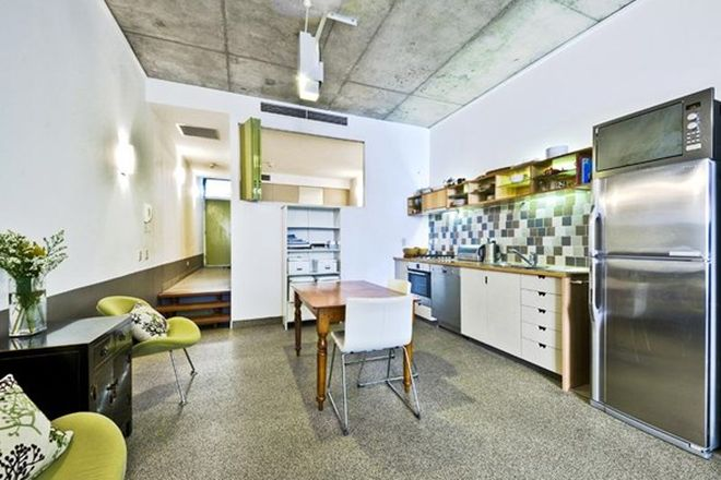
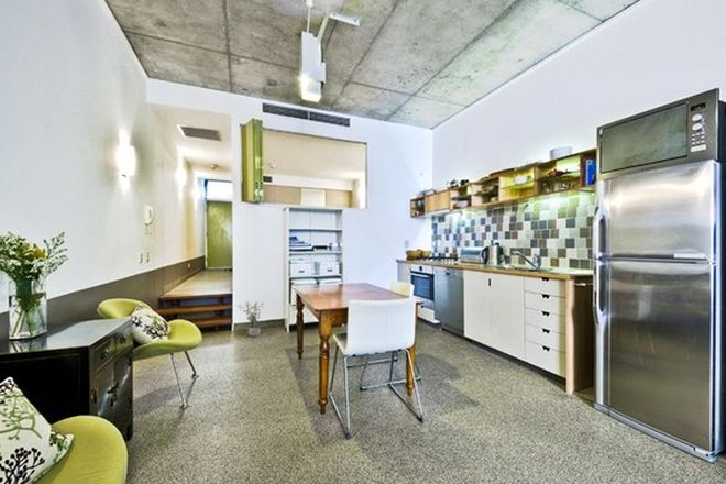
+ potted plant [235,300,268,338]
